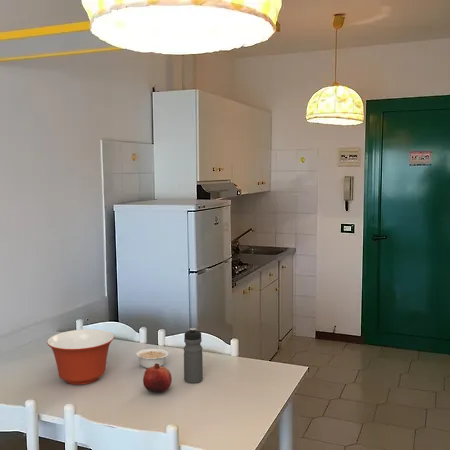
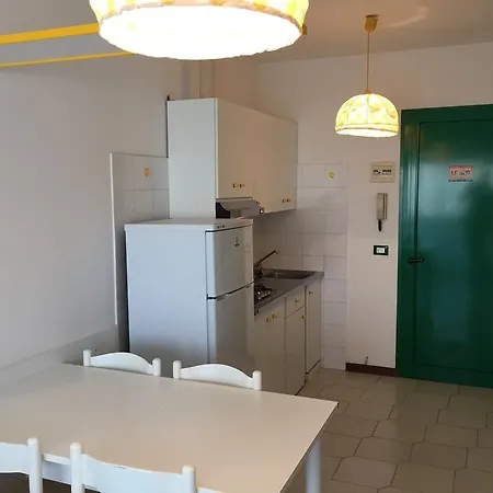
- mixing bowl [46,328,115,386]
- fruit [142,363,173,393]
- water bottle [183,327,204,384]
- legume [135,347,169,369]
